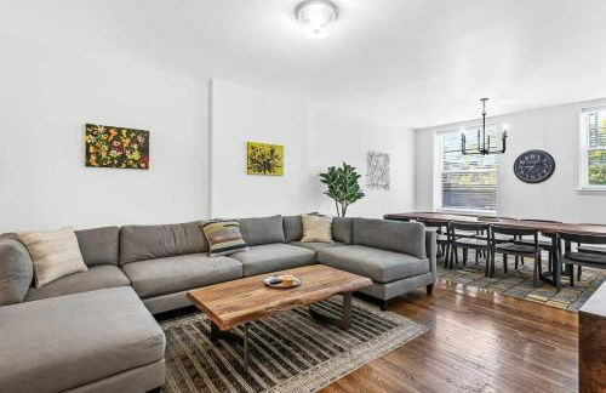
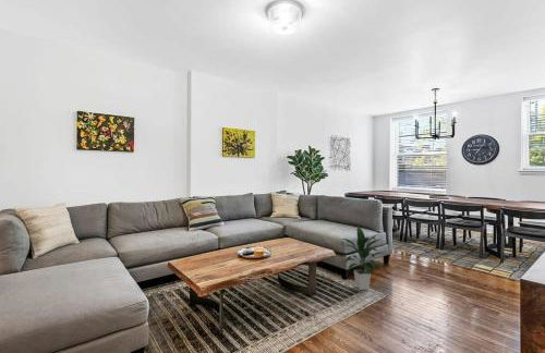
+ indoor plant [340,224,388,291]
